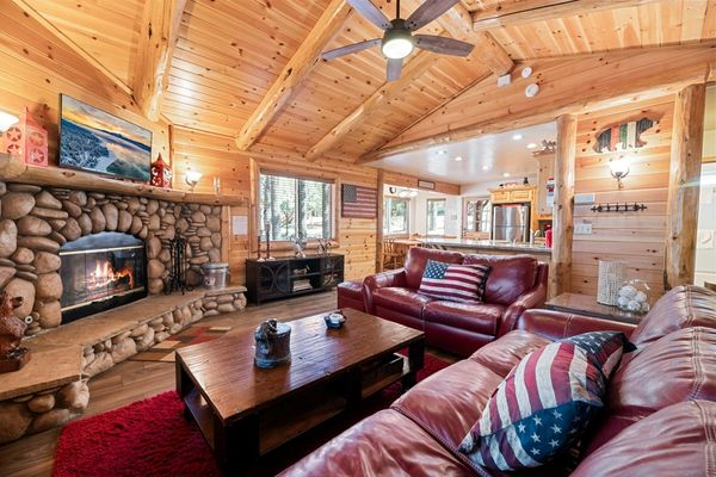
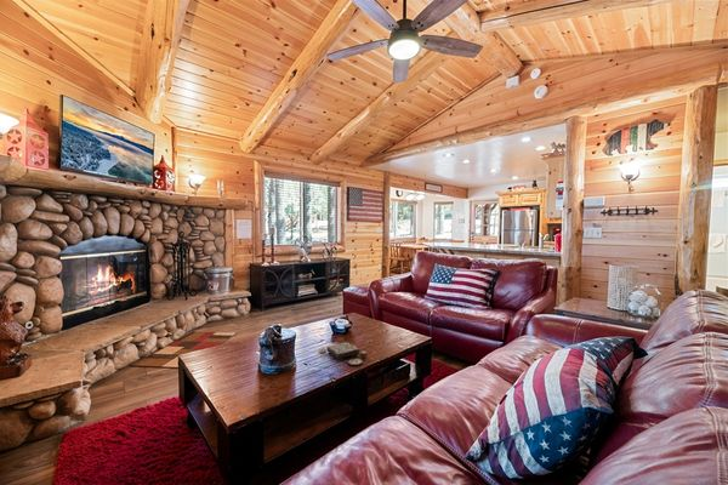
+ board game [318,341,369,366]
